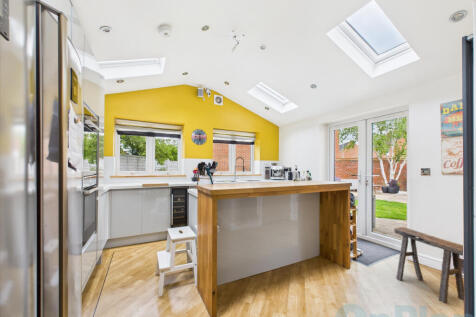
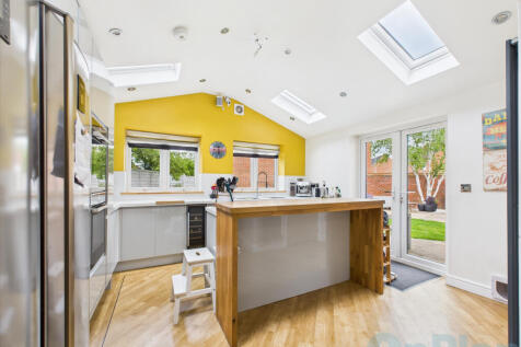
- stool [393,226,465,304]
